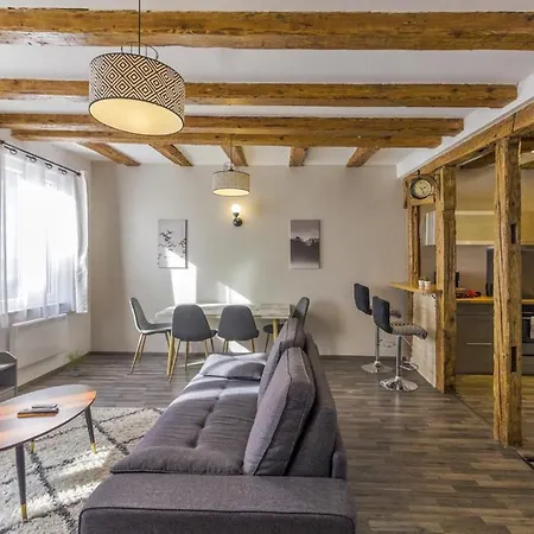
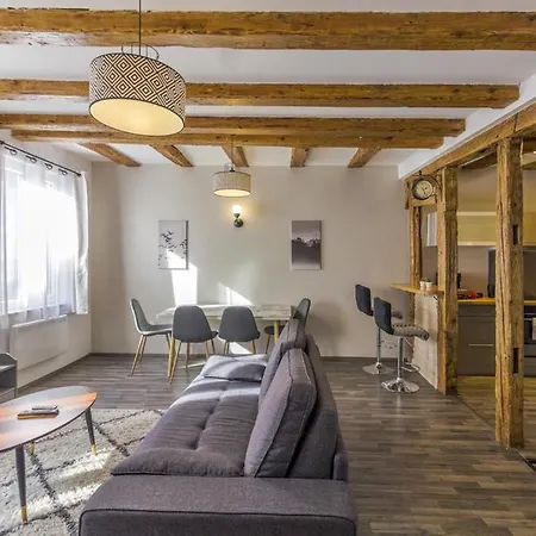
- potted plant [62,345,89,377]
